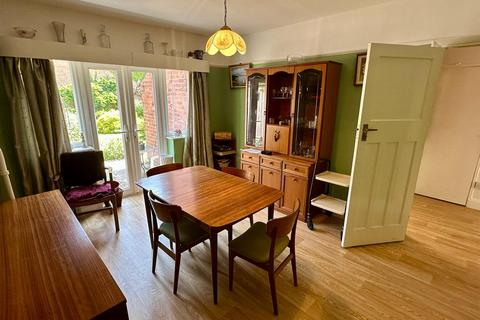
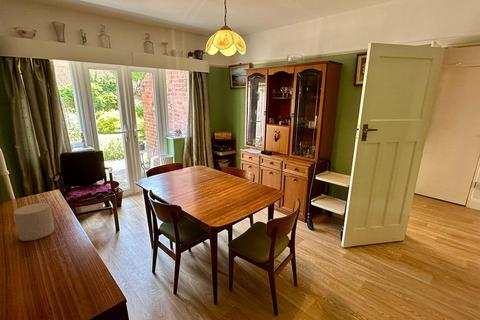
+ candle [13,202,55,242]
